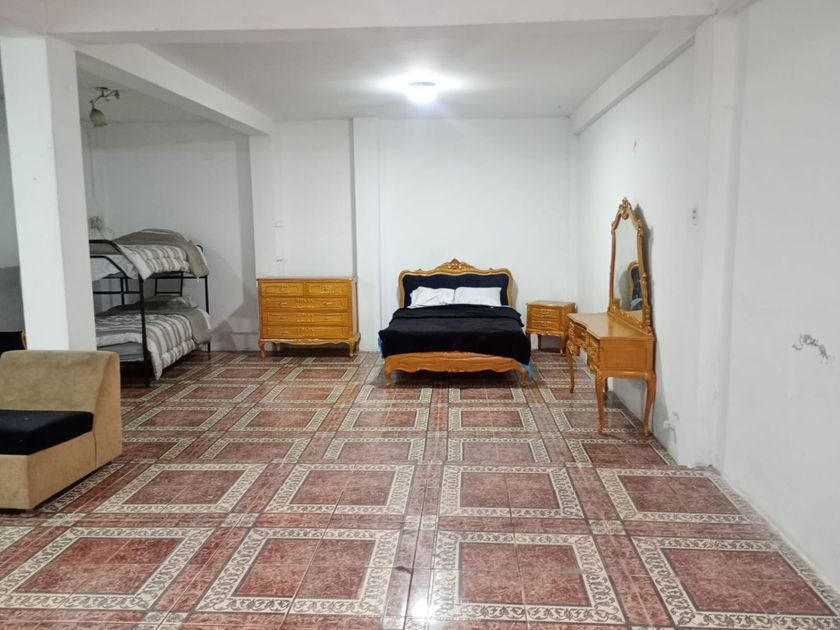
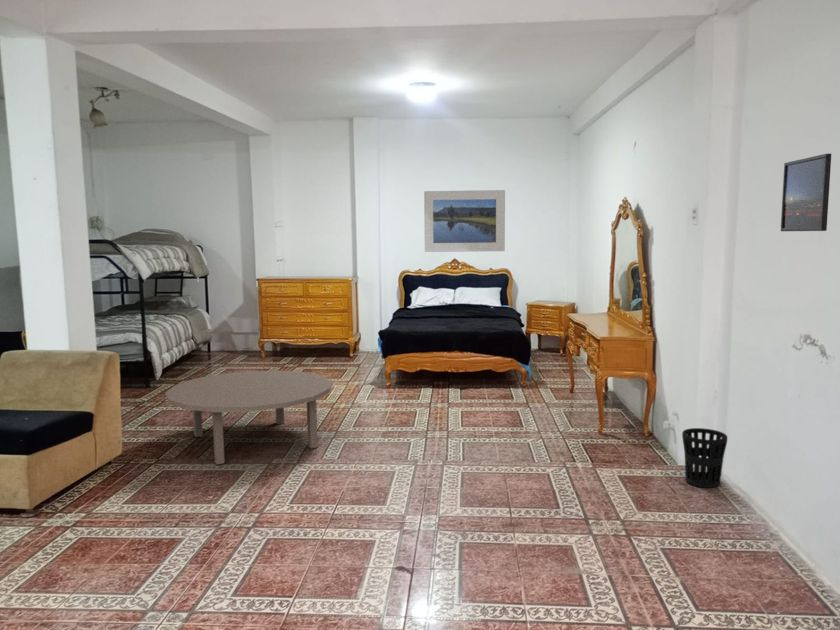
+ coffee table [164,369,333,466]
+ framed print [780,153,832,232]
+ wastebasket [681,427,729,489]
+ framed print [423,189,506,253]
